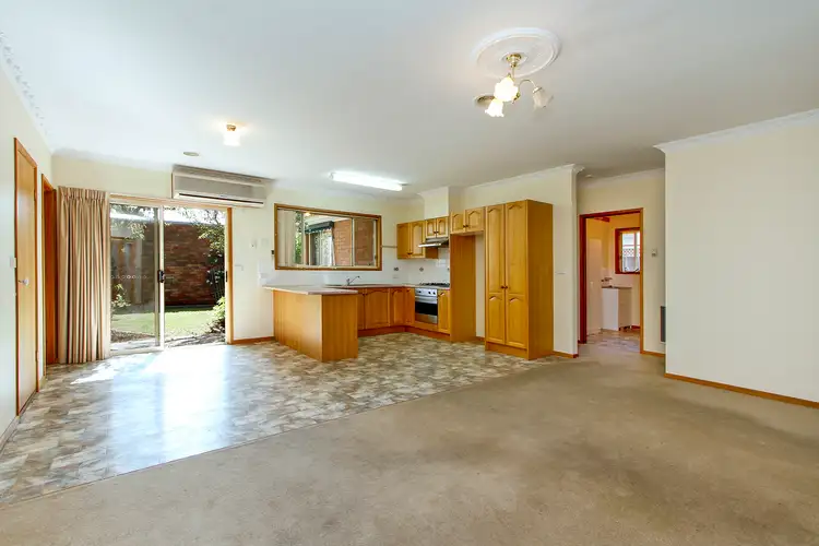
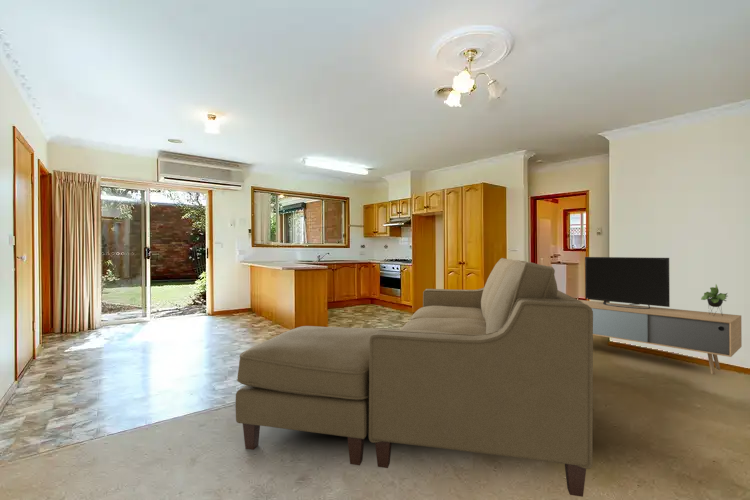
+ sofa [235,257,594,498]
+ media console [578,256,743,376]
